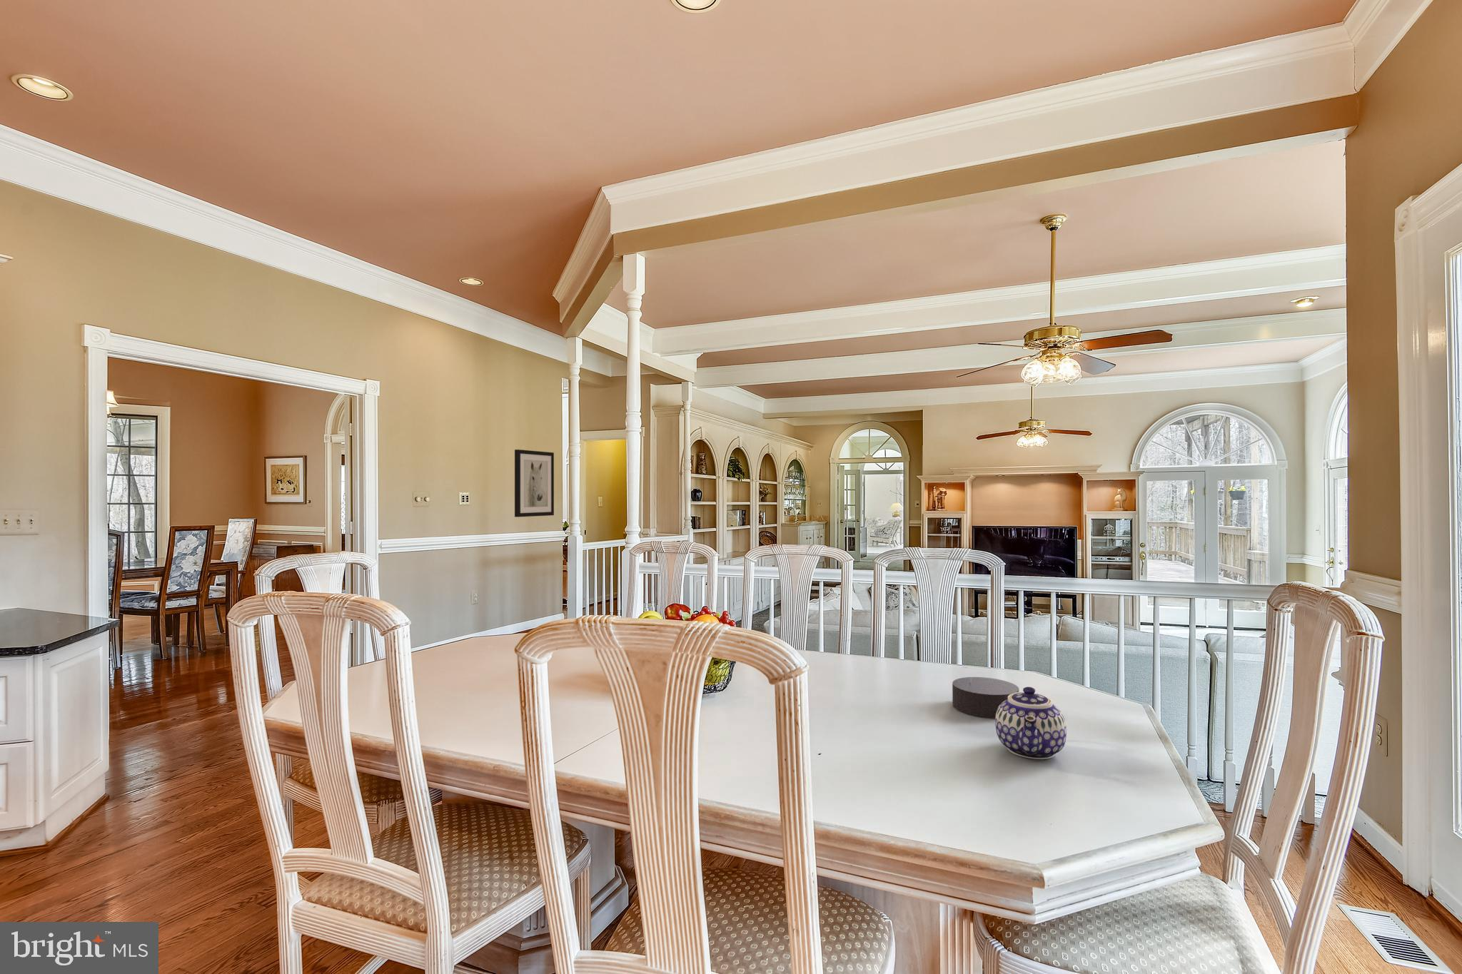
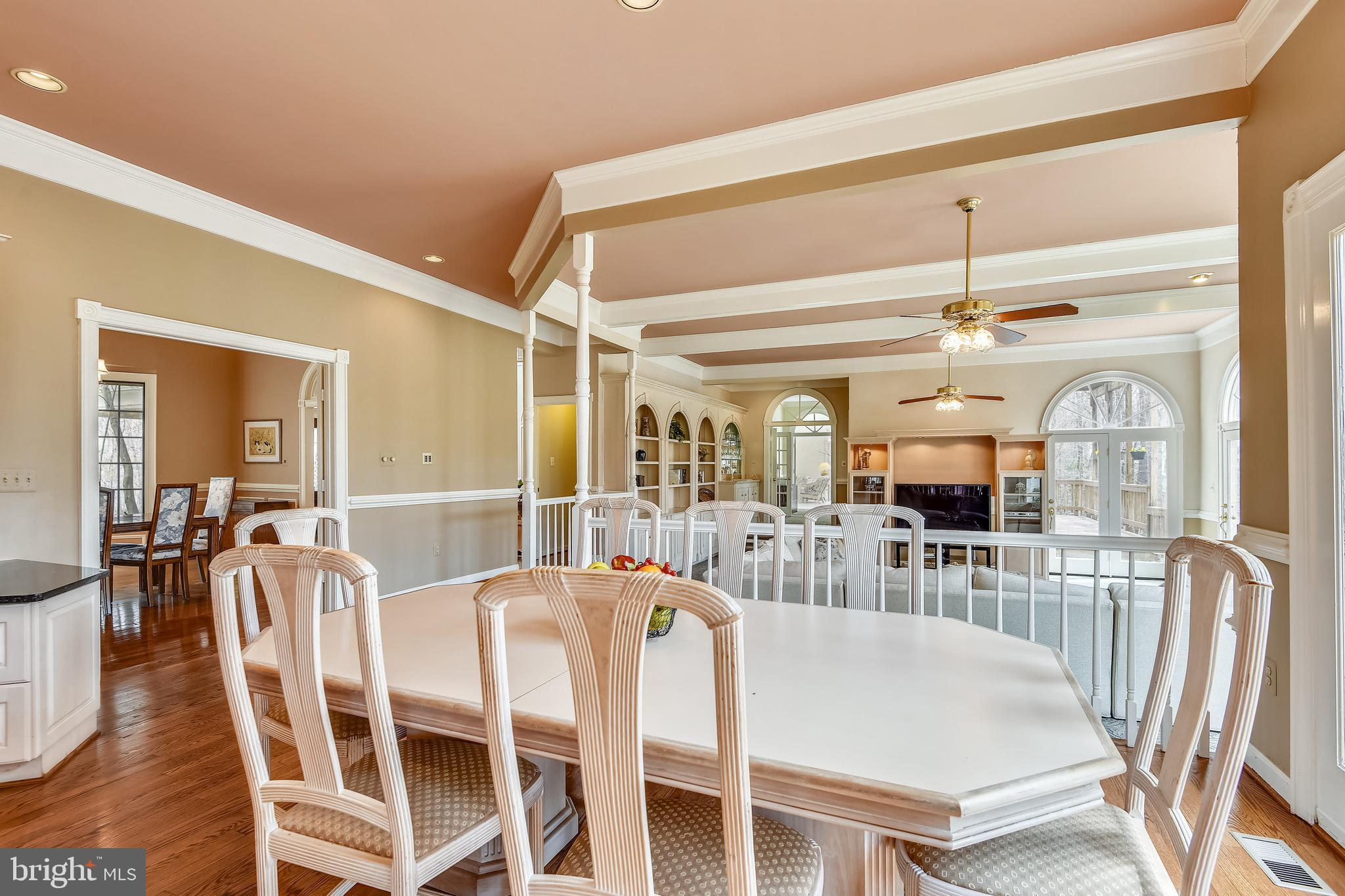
- candle [951,676,1020,719]
- wall art [514,449,554,519]
- teapot [995,686,1067,760]
